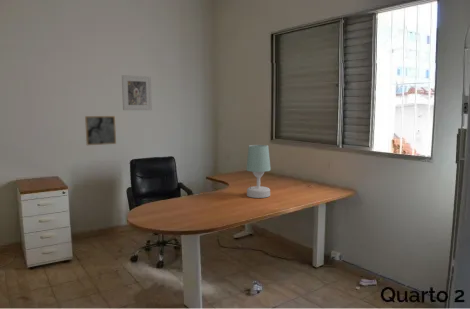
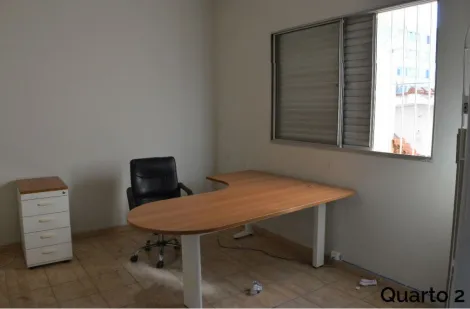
- table lamp [245,144,272,199]
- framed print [121,74,153,111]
- wall art [84,115,117,146]
